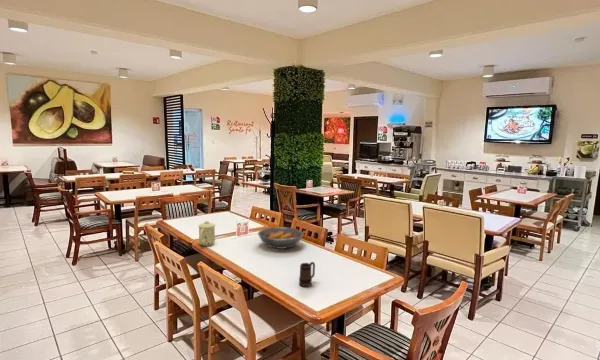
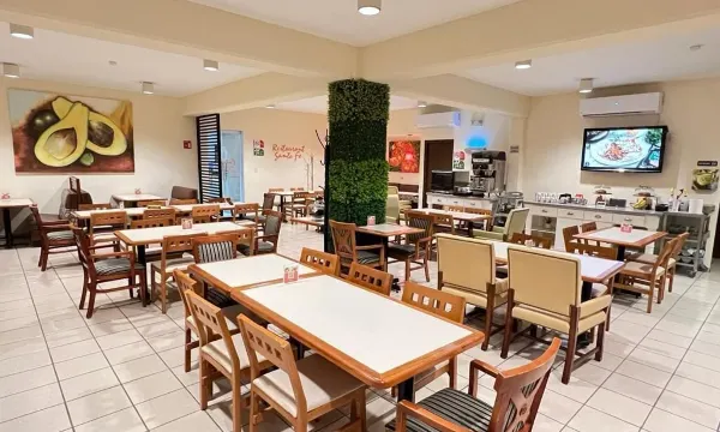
- mug [298,261,316,288]
- fruit bowl [257,226,304,250]
- mug [197,220,216,247]
